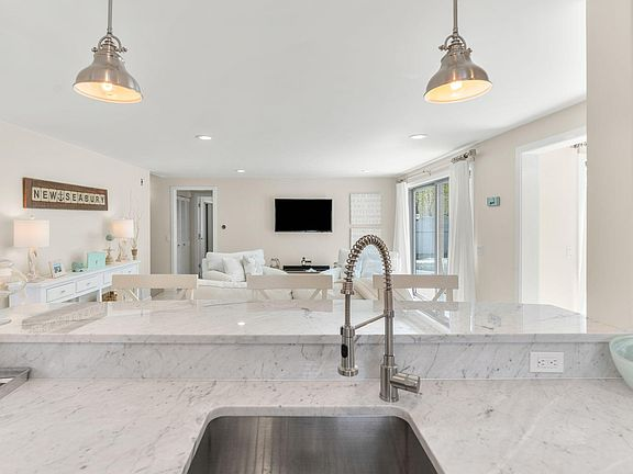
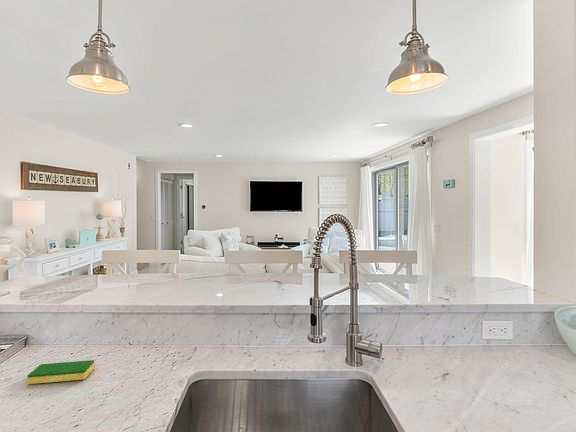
+ dish sponge [26,359,95,385]
